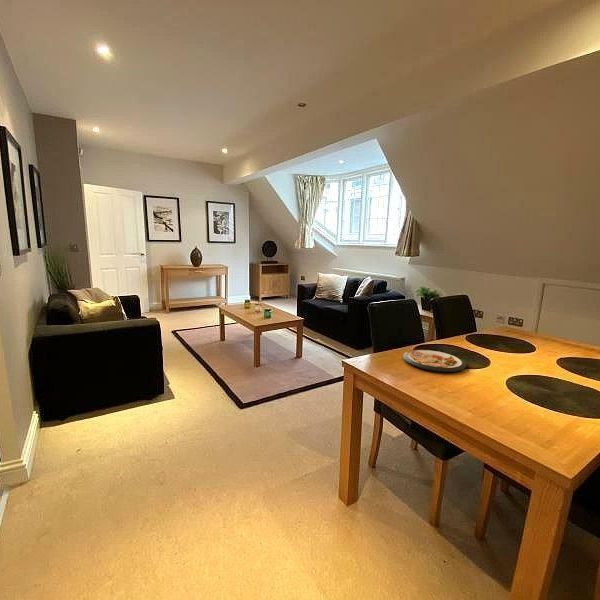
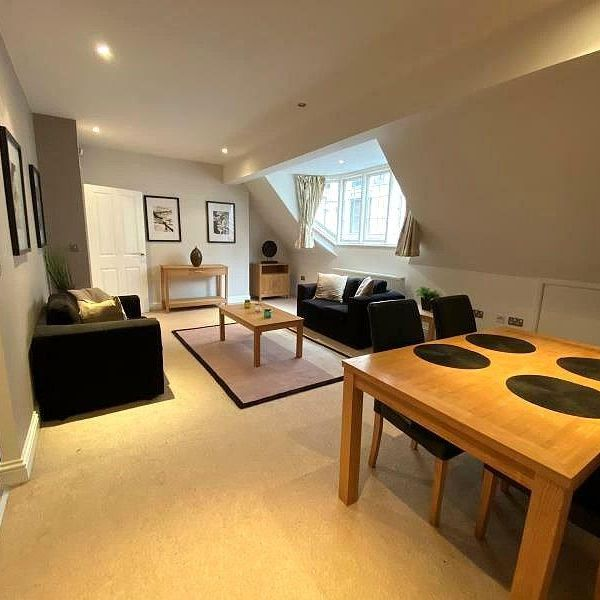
- dish [402,348,467,373]
